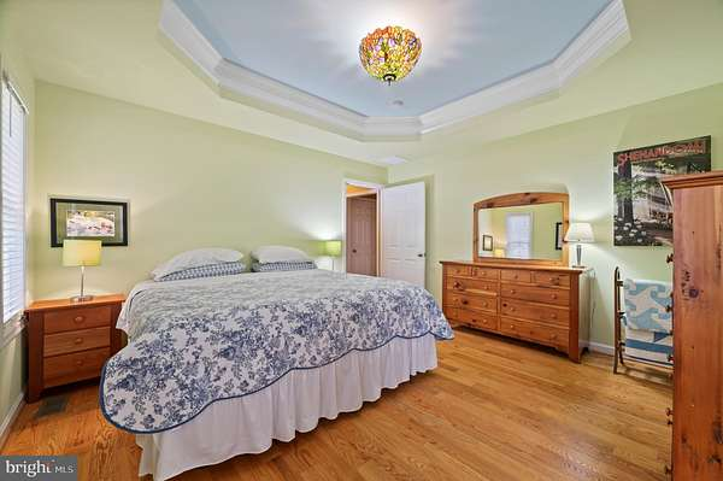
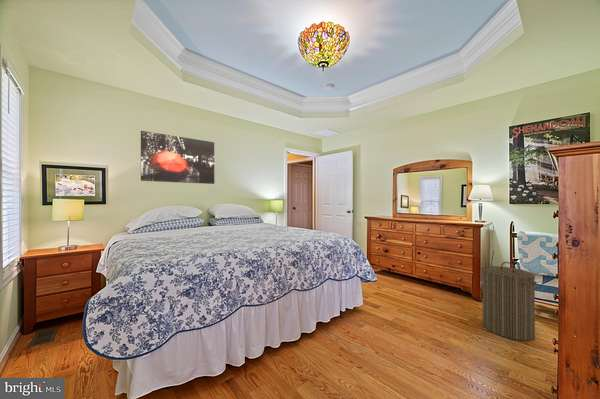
+ wall art [140,130,215,185]
+ laundry hamper [480,261,538,342]
